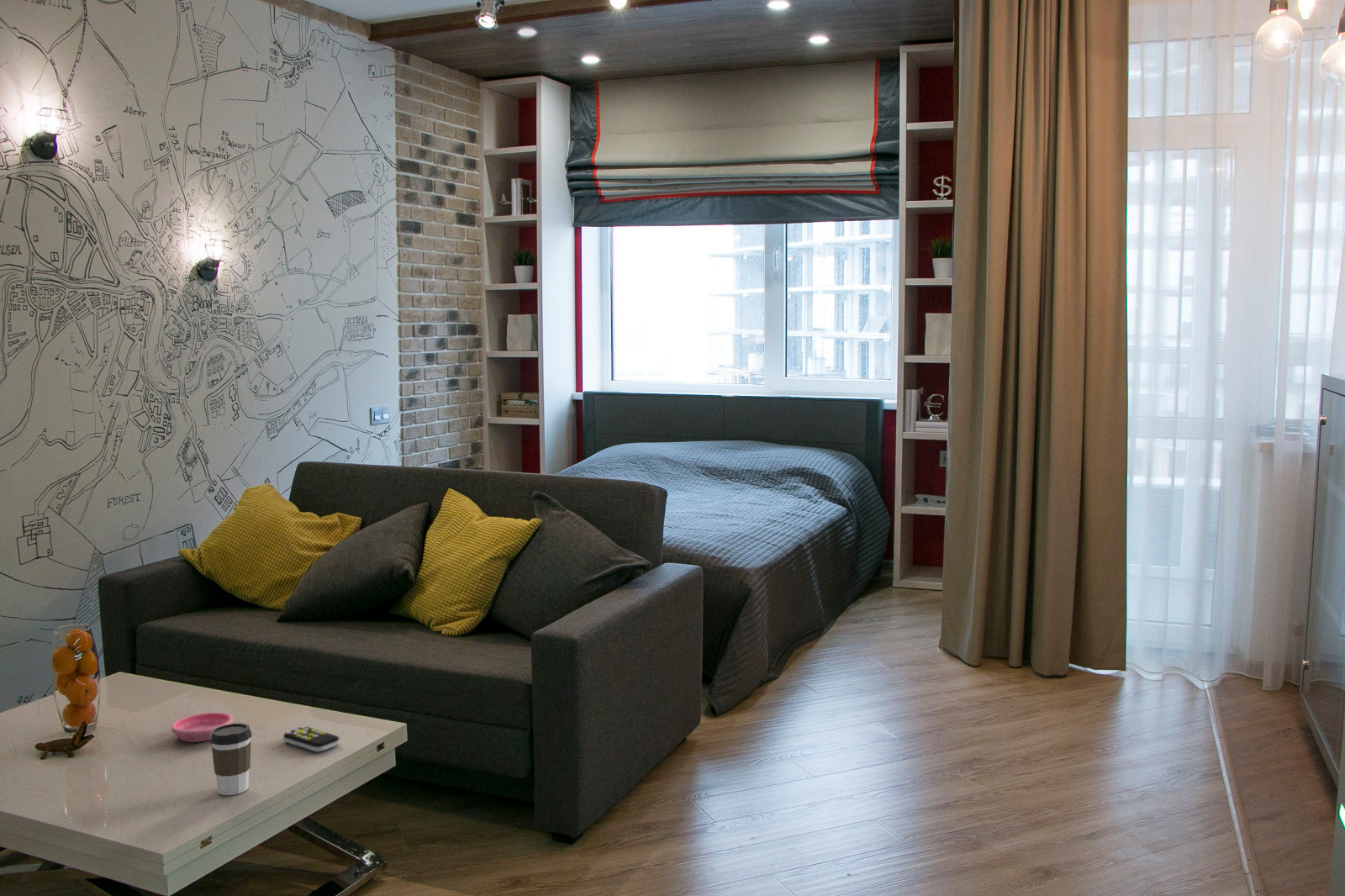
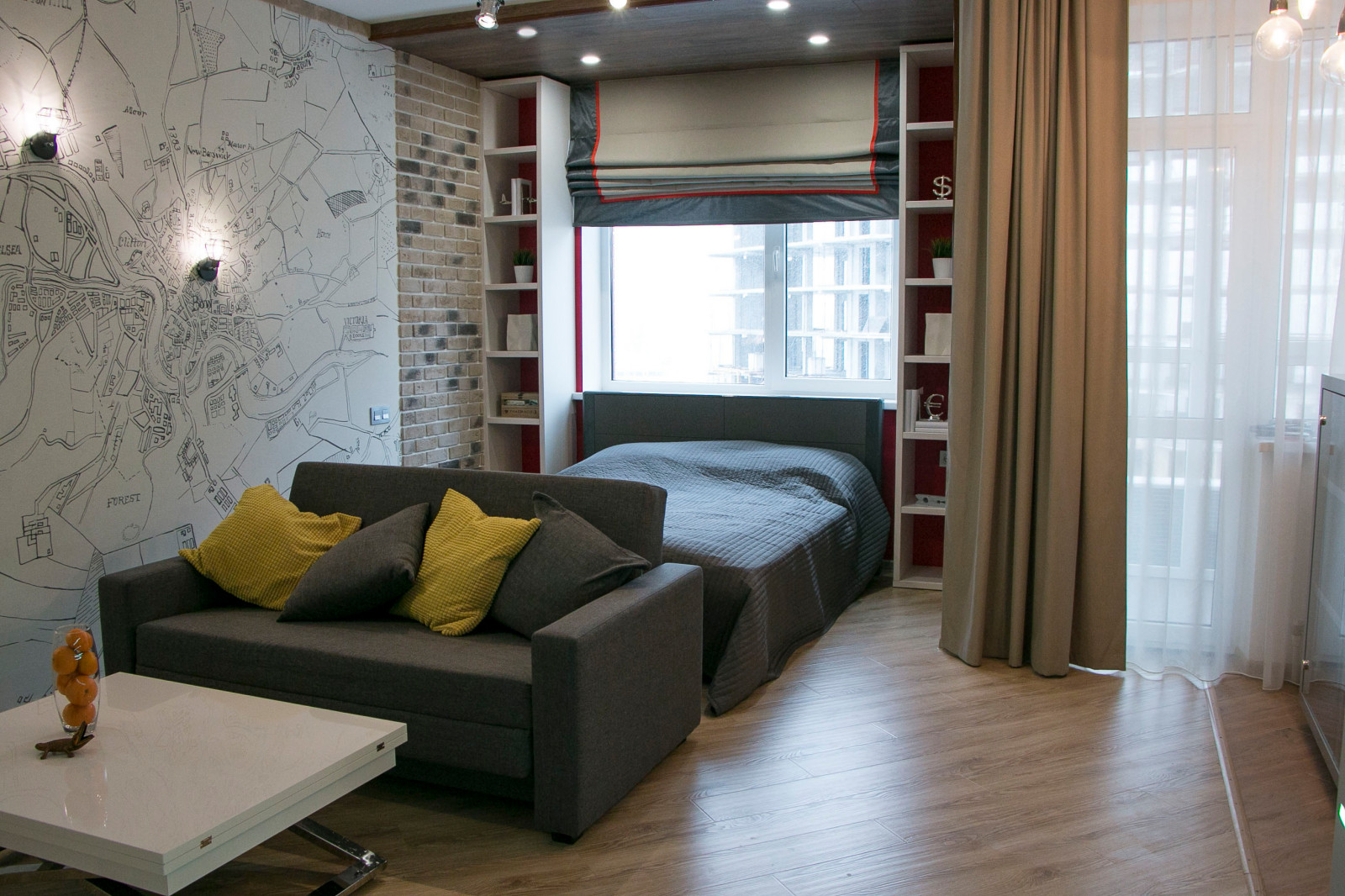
- saucer [171,712,234,743]
- remote control [282,725,340,752]
- coffee cup [209,722,252,796]
